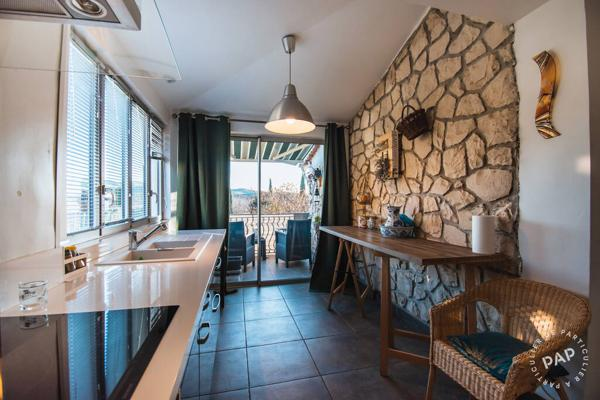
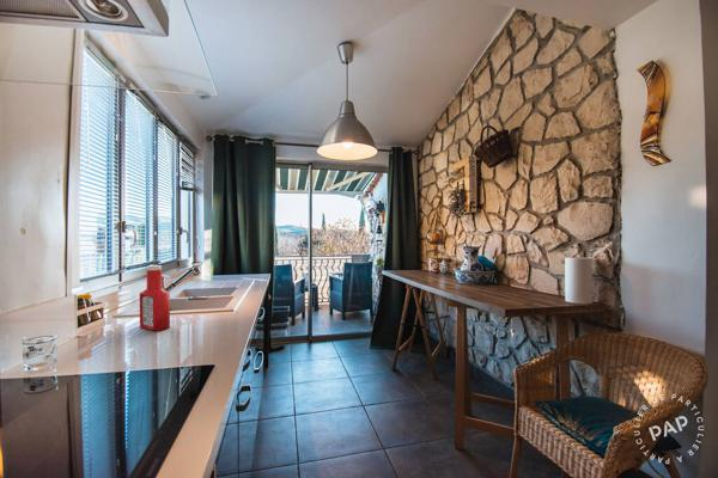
+ soap bottle [139,264,171,332]
